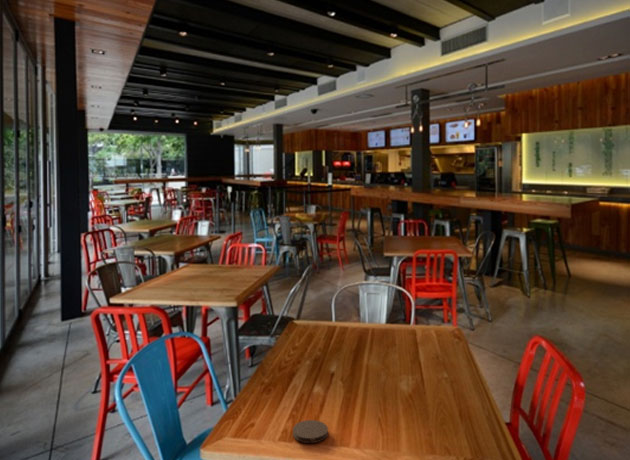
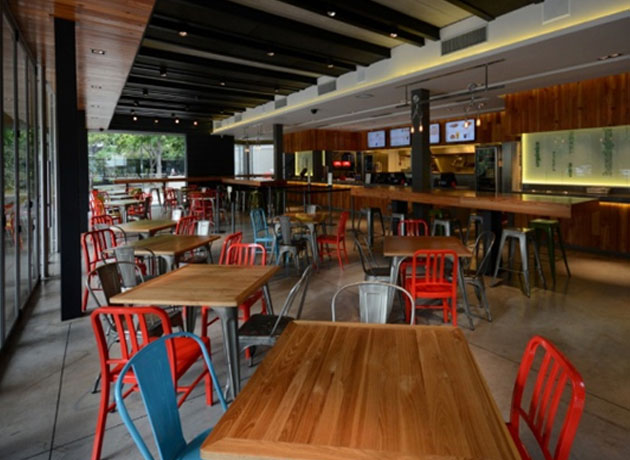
- coaster [292,419,329,444]
